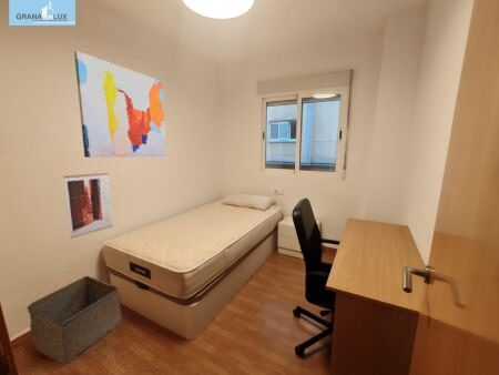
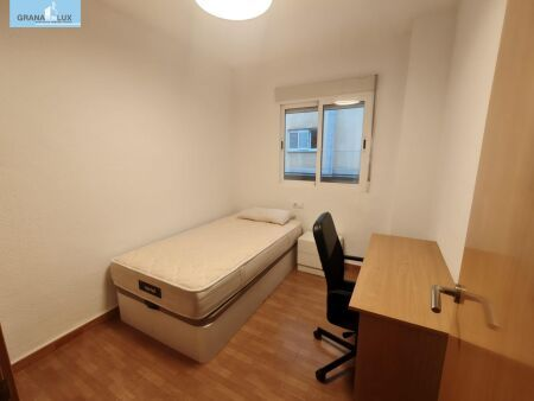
- wall art [73,50,166,159]
- wall art [63,172,114,240]
- storage bin [26,275,123,366]
